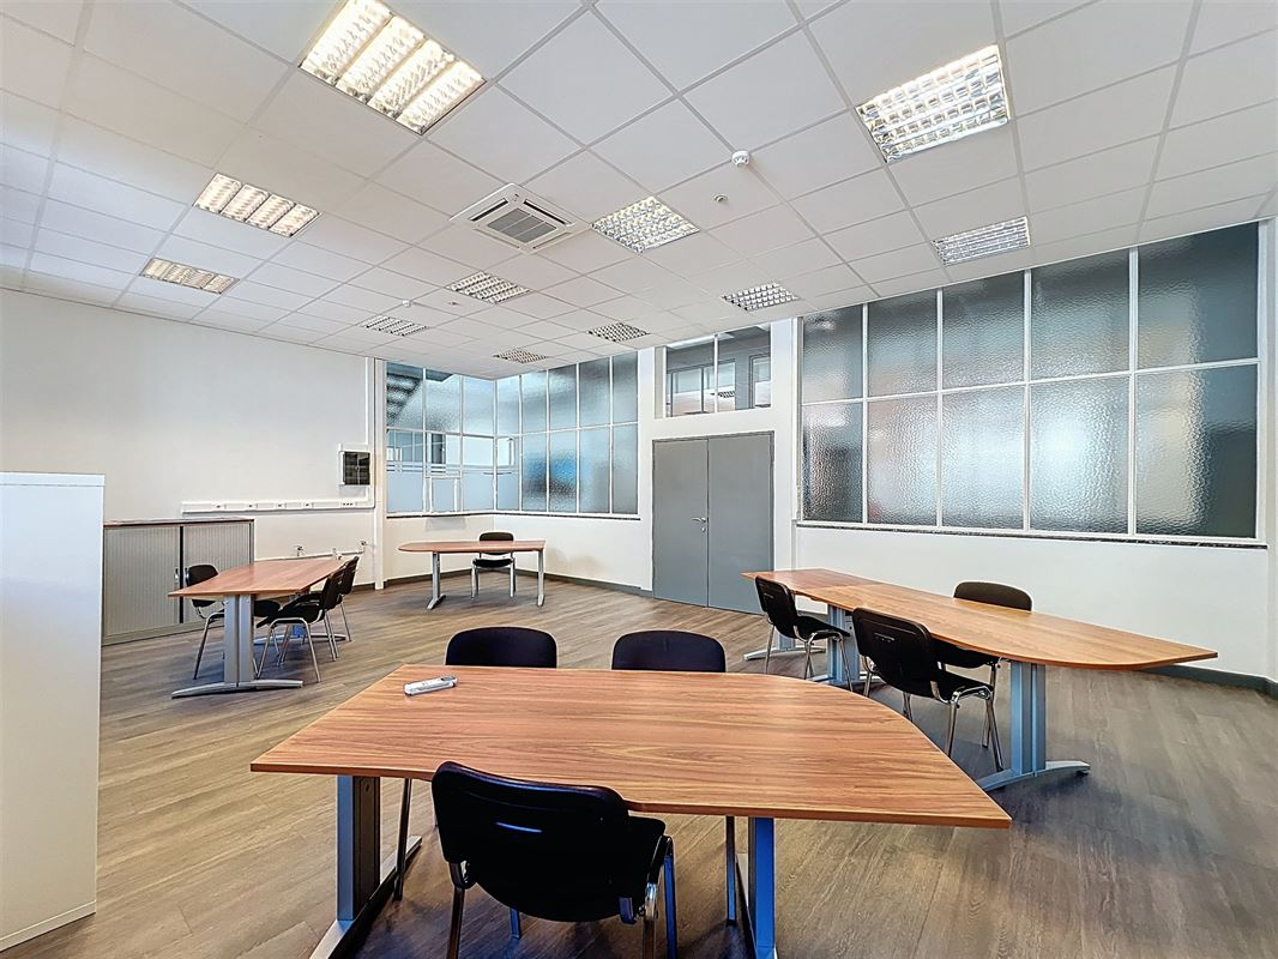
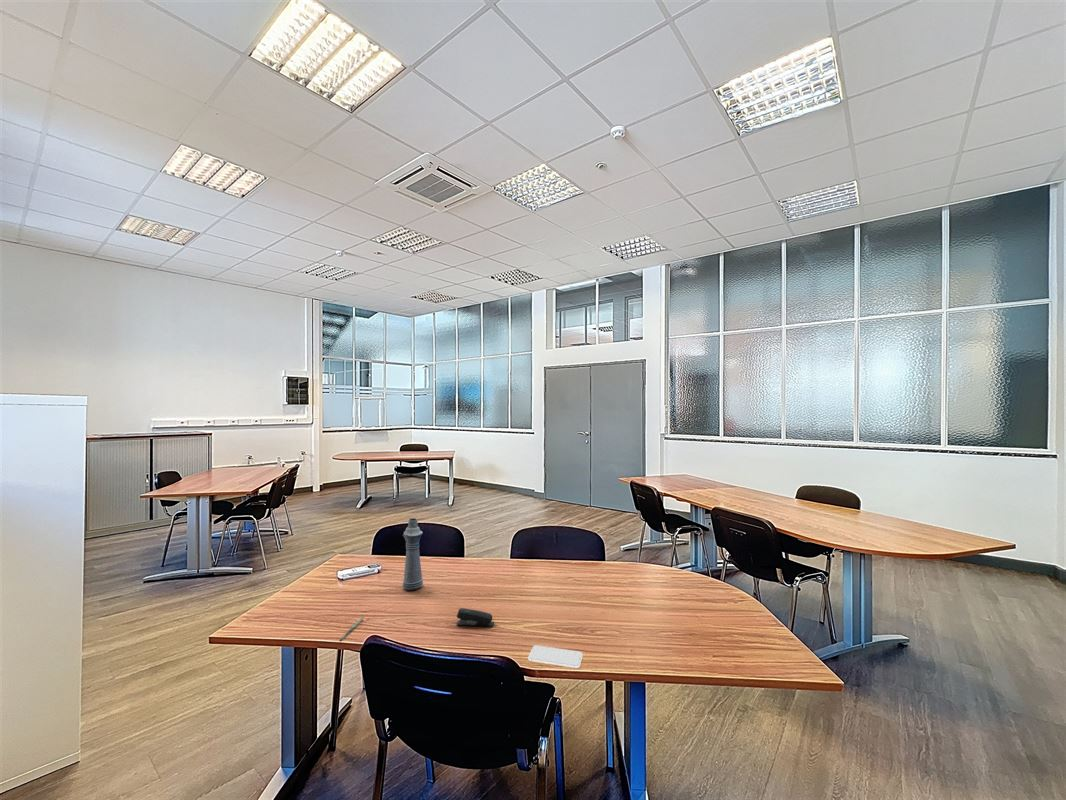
+ bottle [402,517,424,591]
+ pen [339,615,365,642]
+ stapler [455,607,495,628]
+ smartphone [527,644,584,669]
